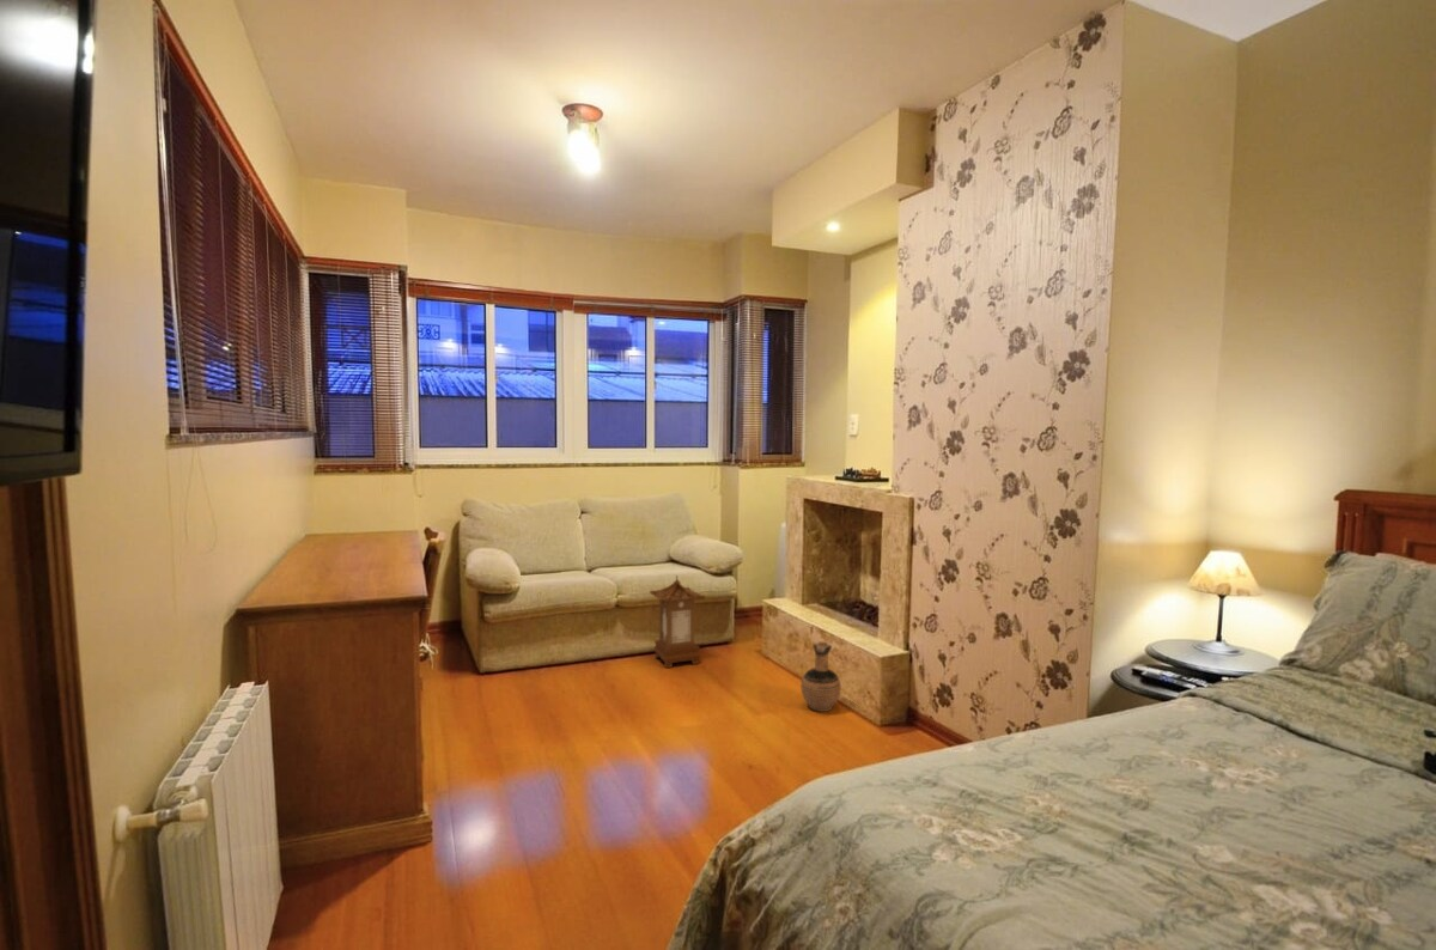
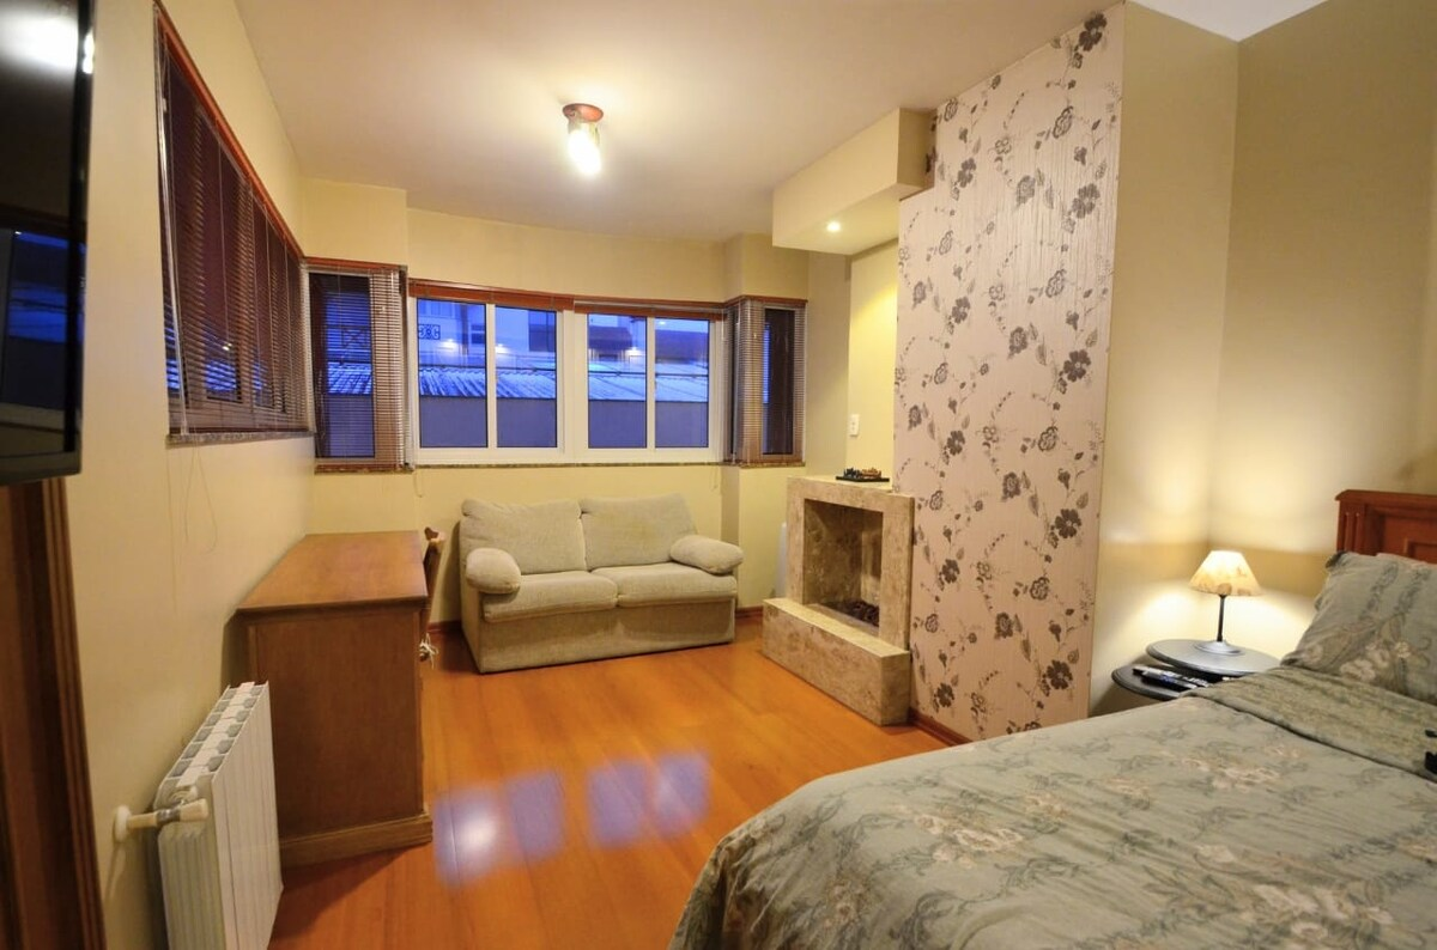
- ceramic jug [801,641,841,713]
- lantern [649,574,706,670]
